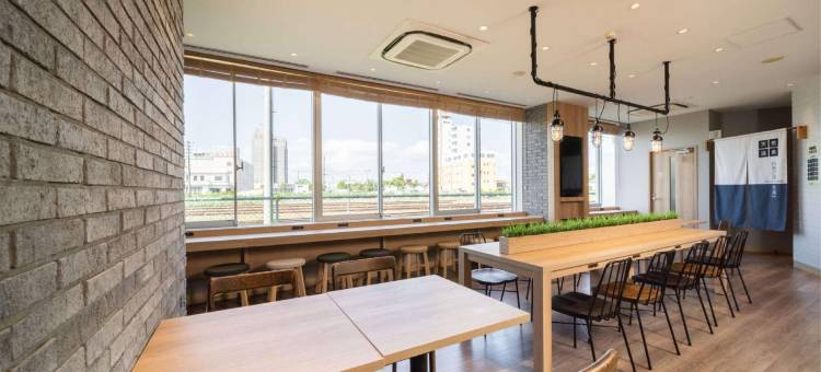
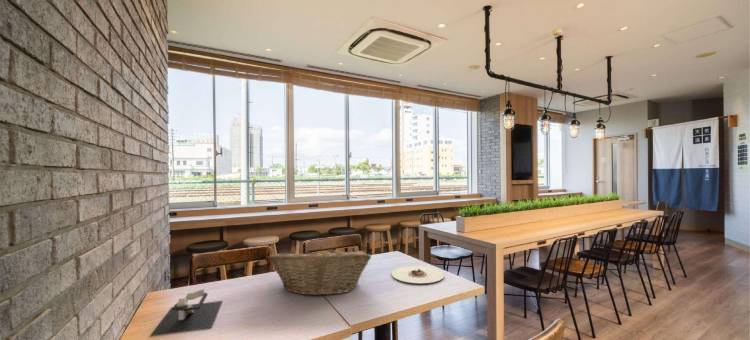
+ fruit basket [266,245,372,297]
+ napkin holder [149,288,224,337]
+ plate [391,265,445,284]
